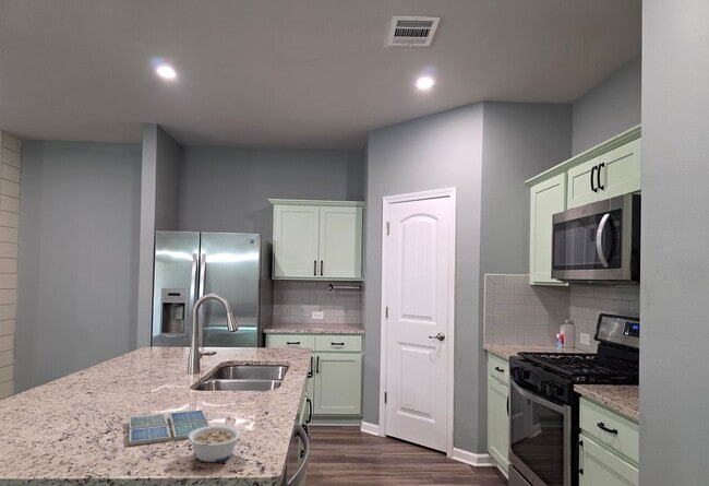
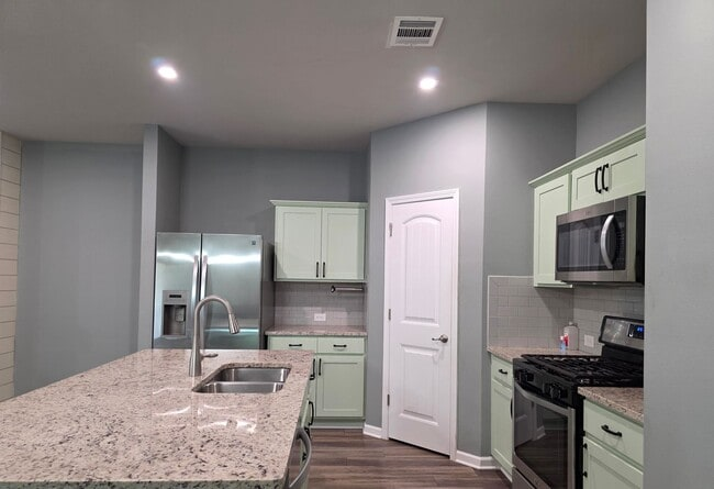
- legume [188,425,241,463]
- drink coaster [128,408,212,447]
